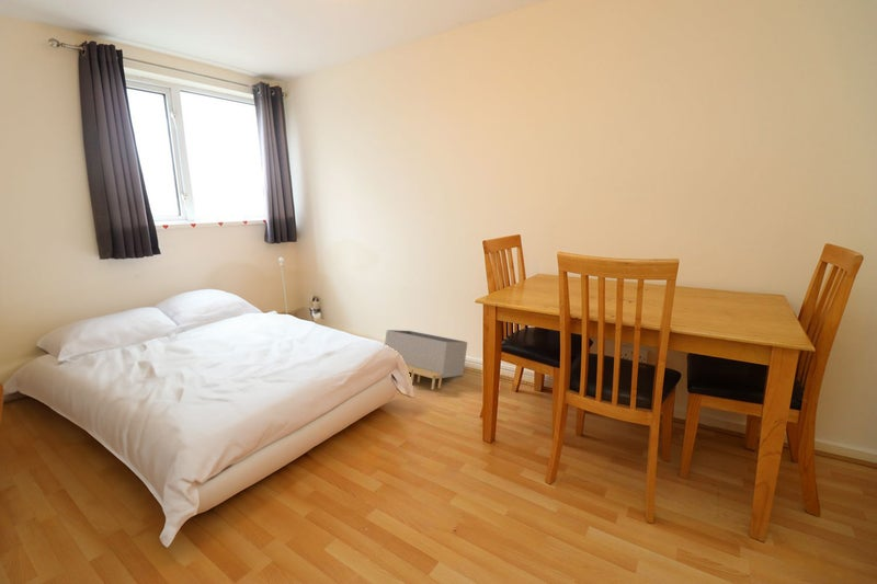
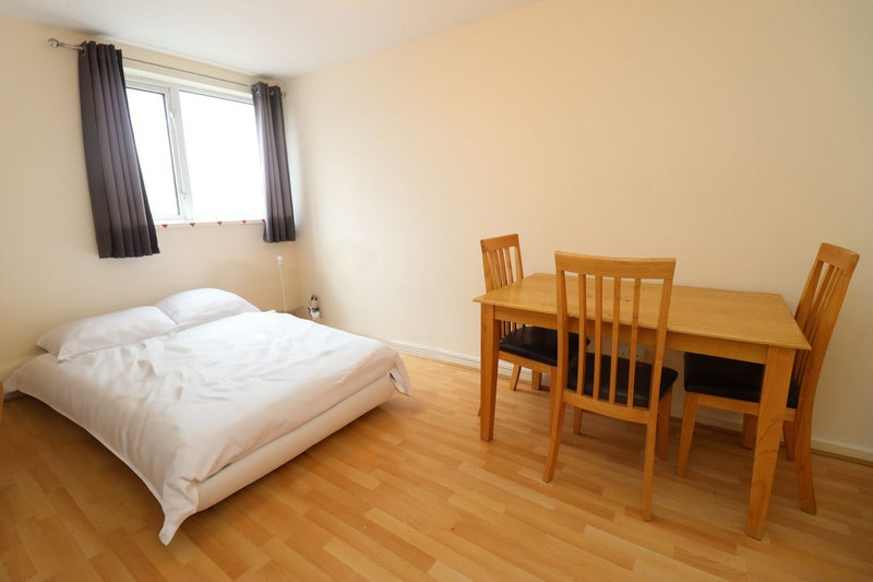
- storage bin [384,329,468,390]
